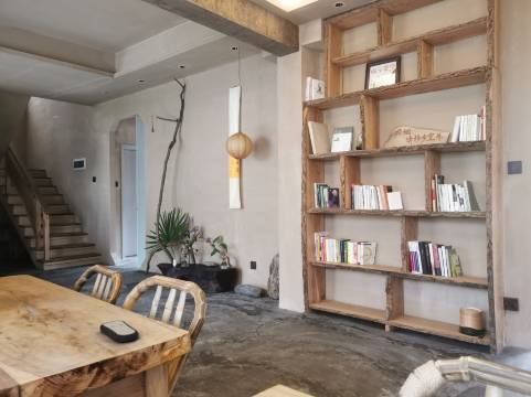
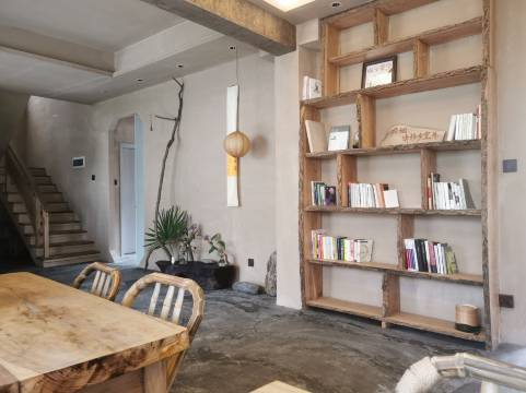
- remote control [98,320,140,343]
